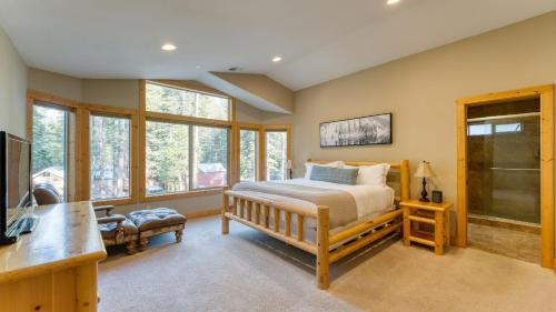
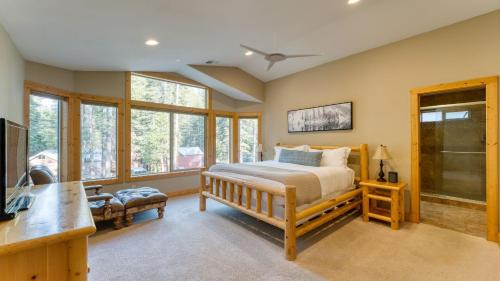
+ ceiling fan [239,29,324,72]
